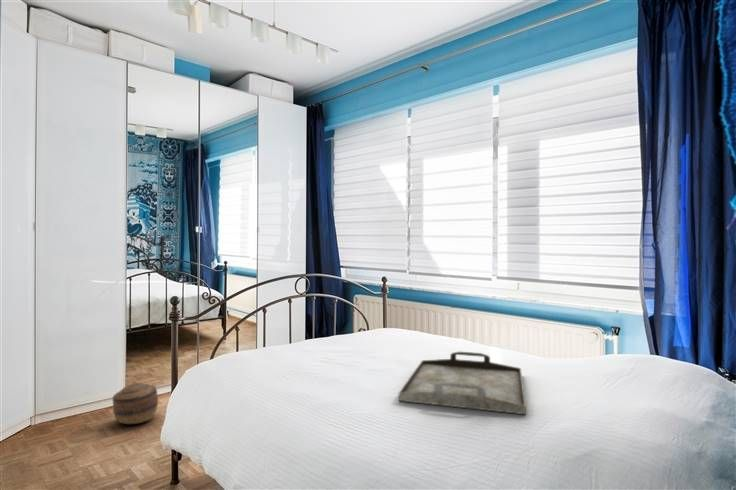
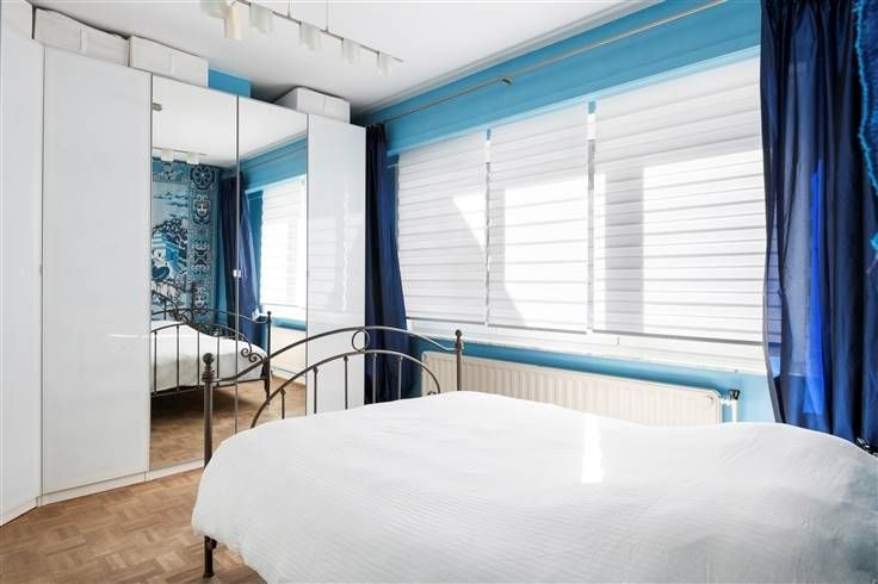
- basket [111,382,159,425]
- serving tray [398,351,527,415]
